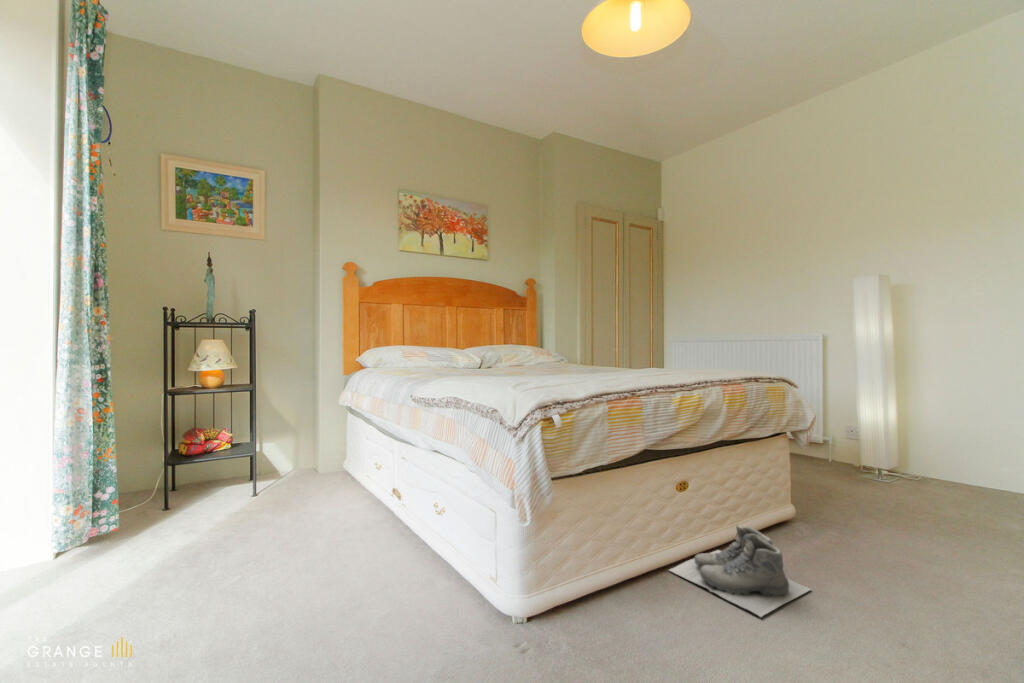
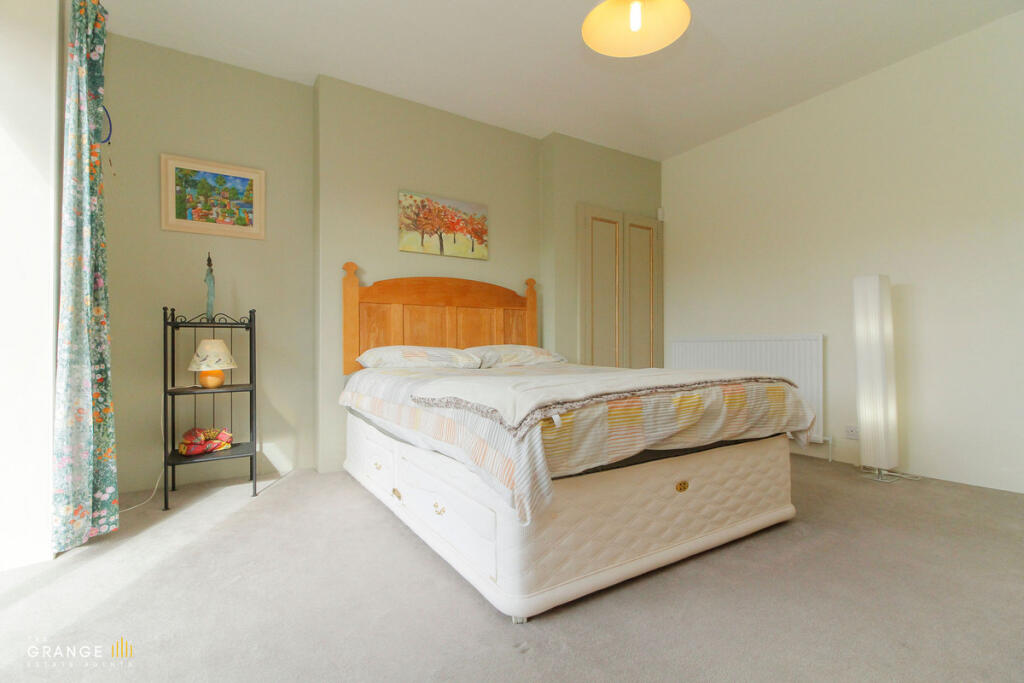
- boots [668,524,813,618]
